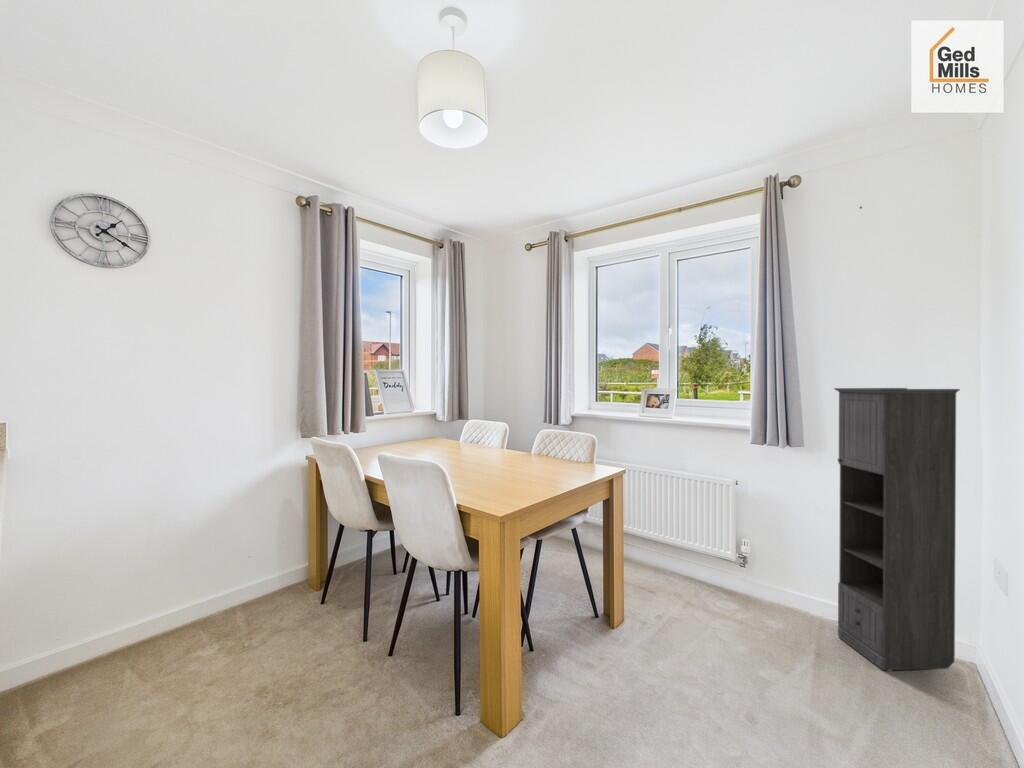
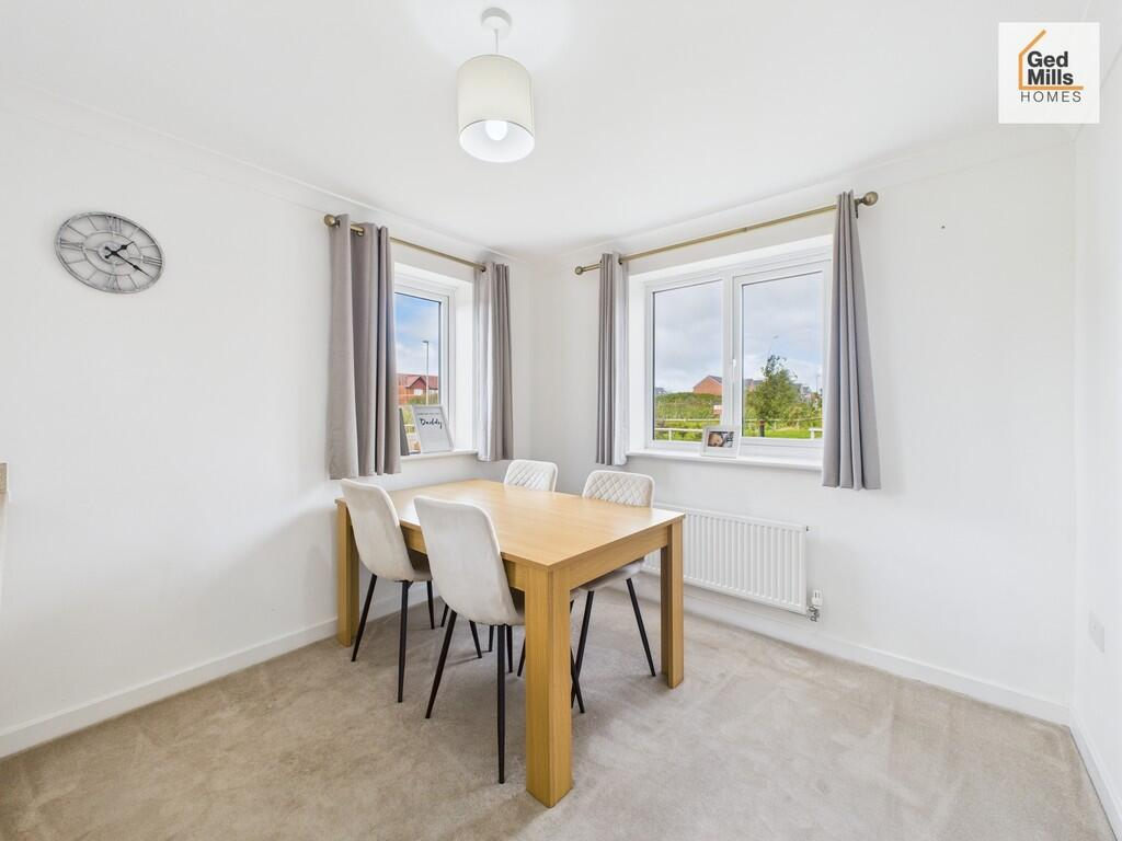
- storage cabinet [833,387,961,672]
